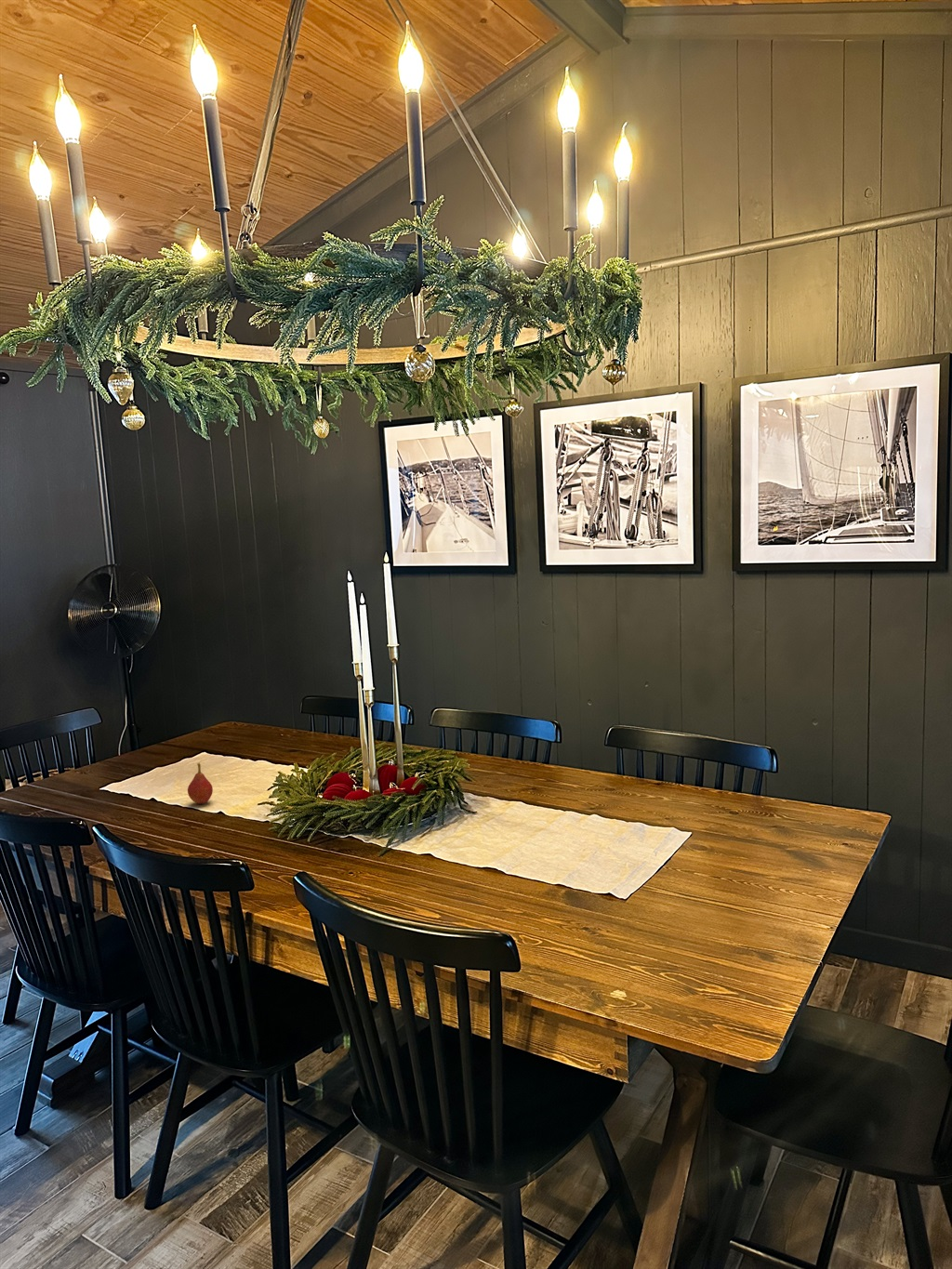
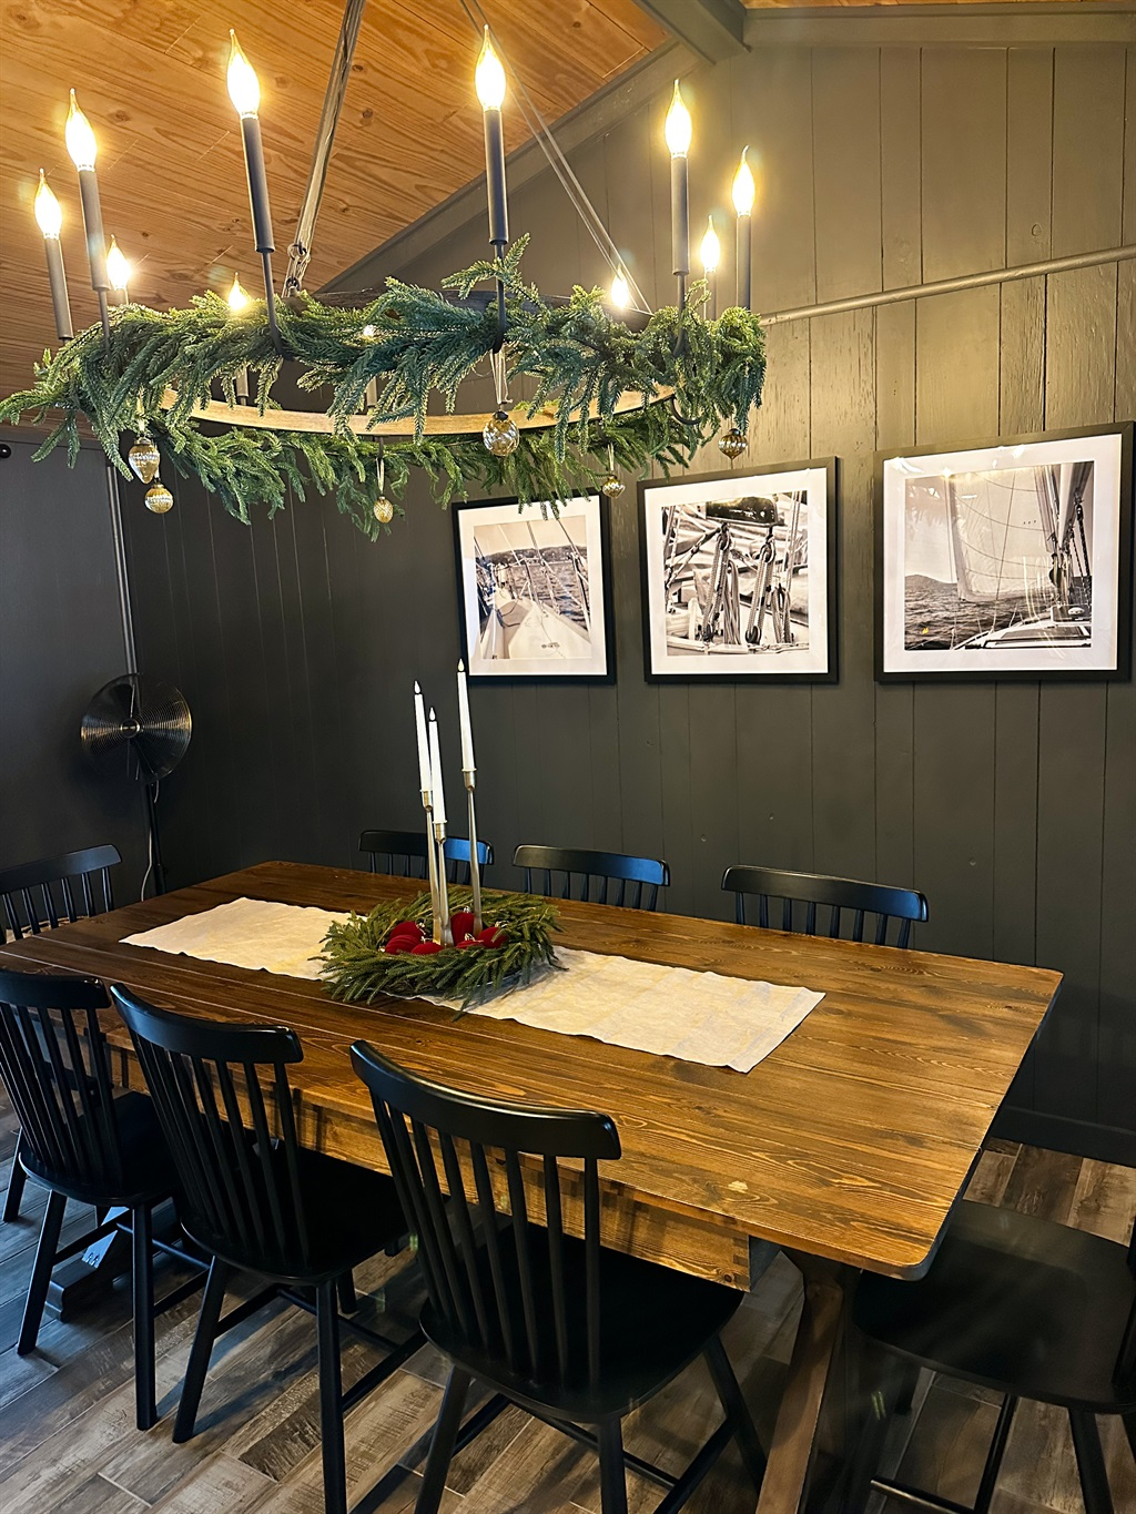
- fruit [187,762,214,805]
